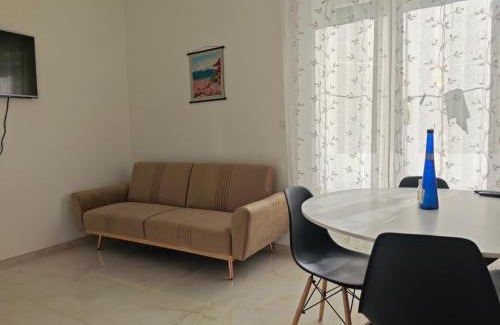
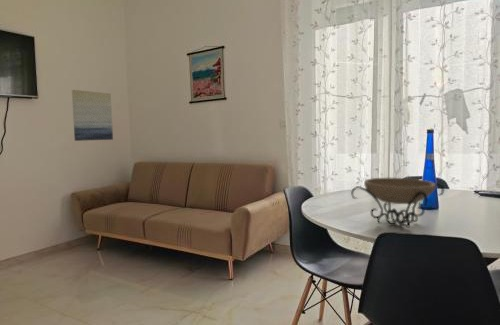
+ decorative bowl [350,177,445,229]
+ wall art [71,89,114,142]
